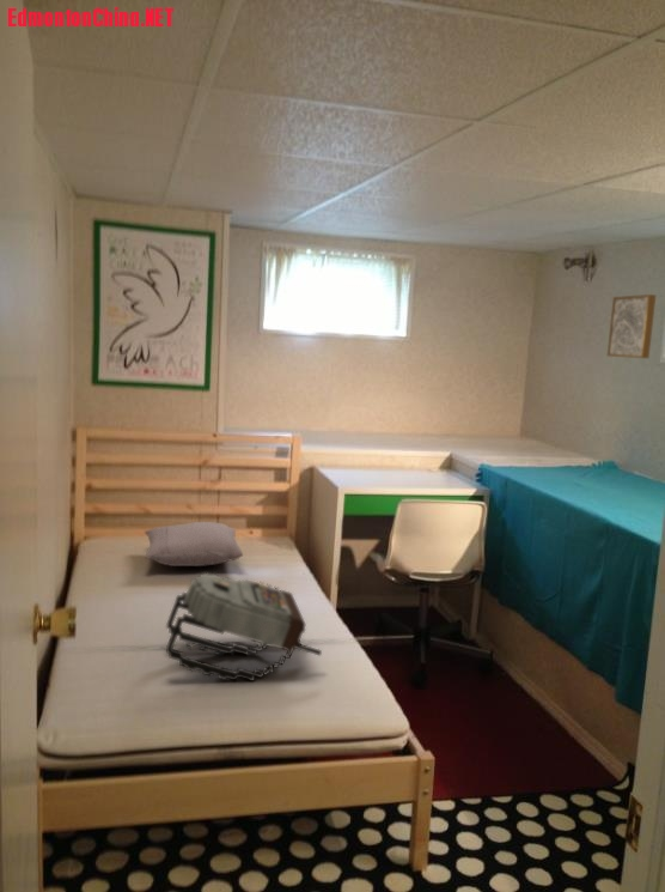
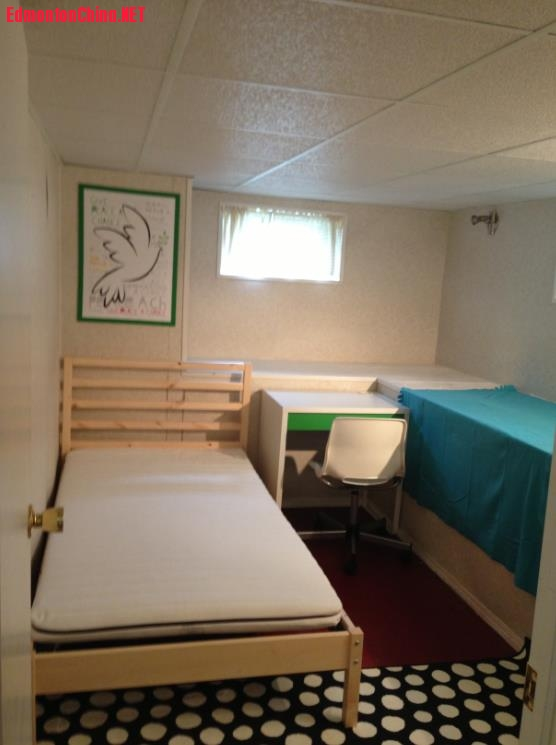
- pillow [144,521,244,568]
- backpack [165,572,323,682]
- wall art [606,293,657,359]
